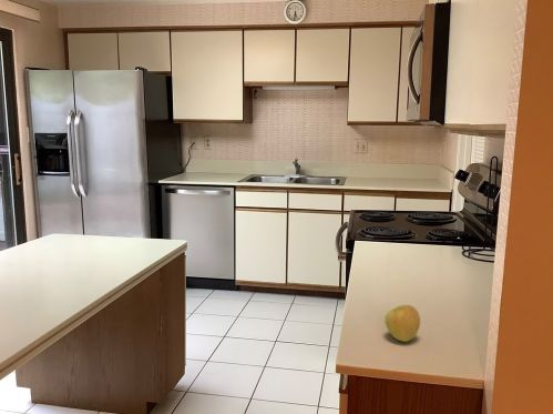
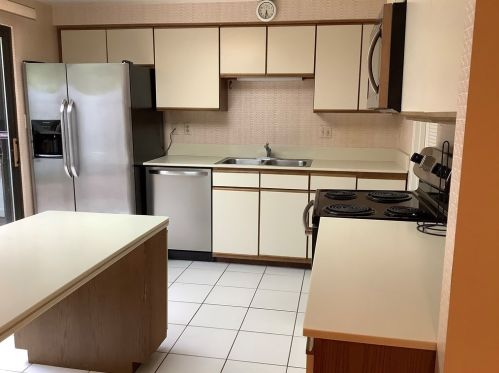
- apple [385,304,421,343]
